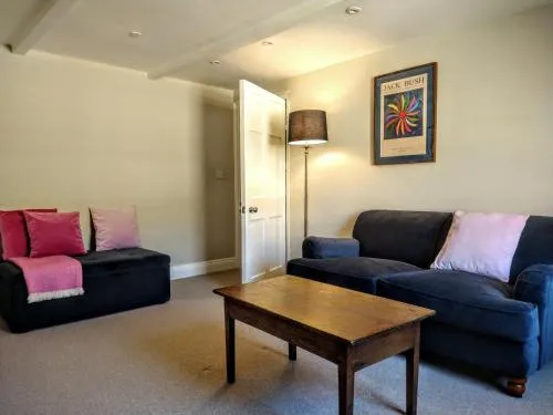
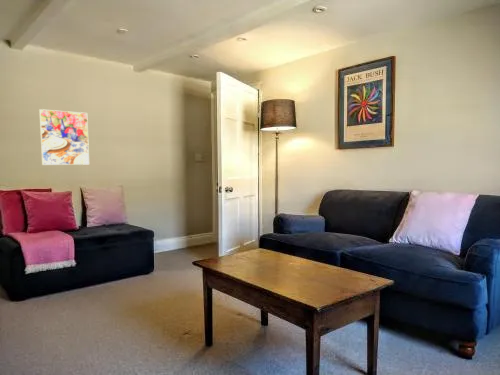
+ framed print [38,108,90,166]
